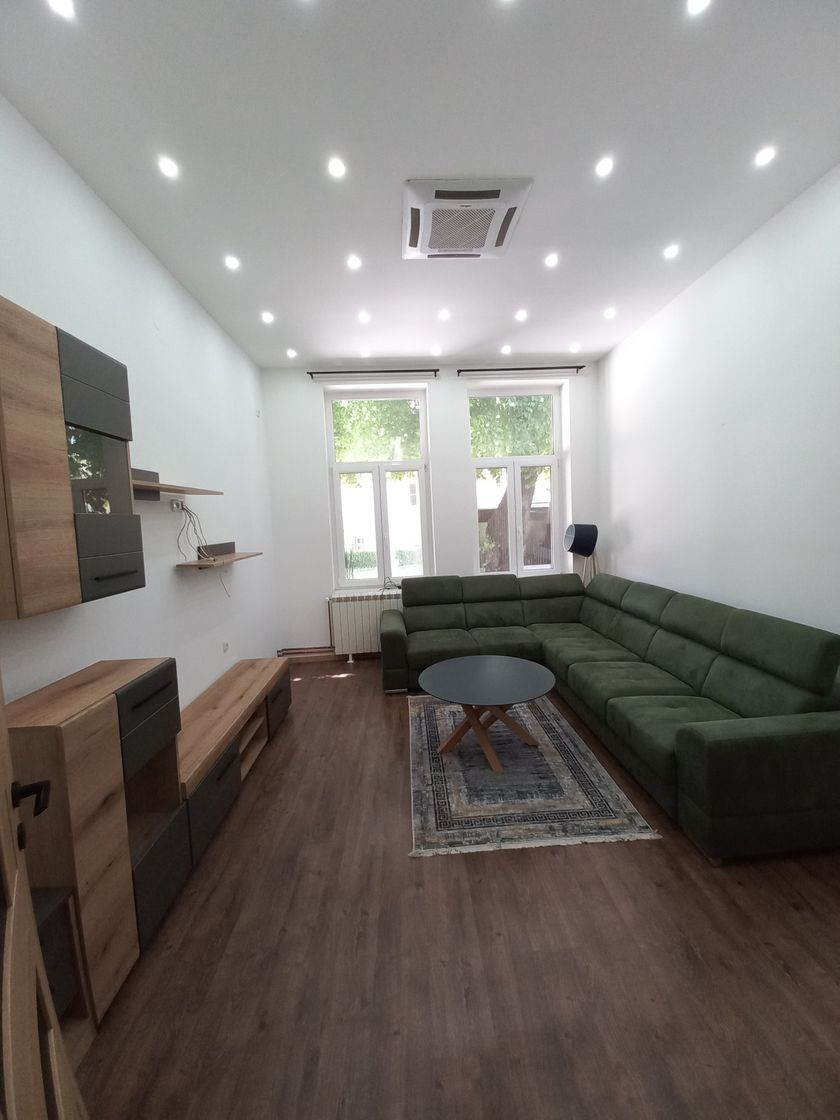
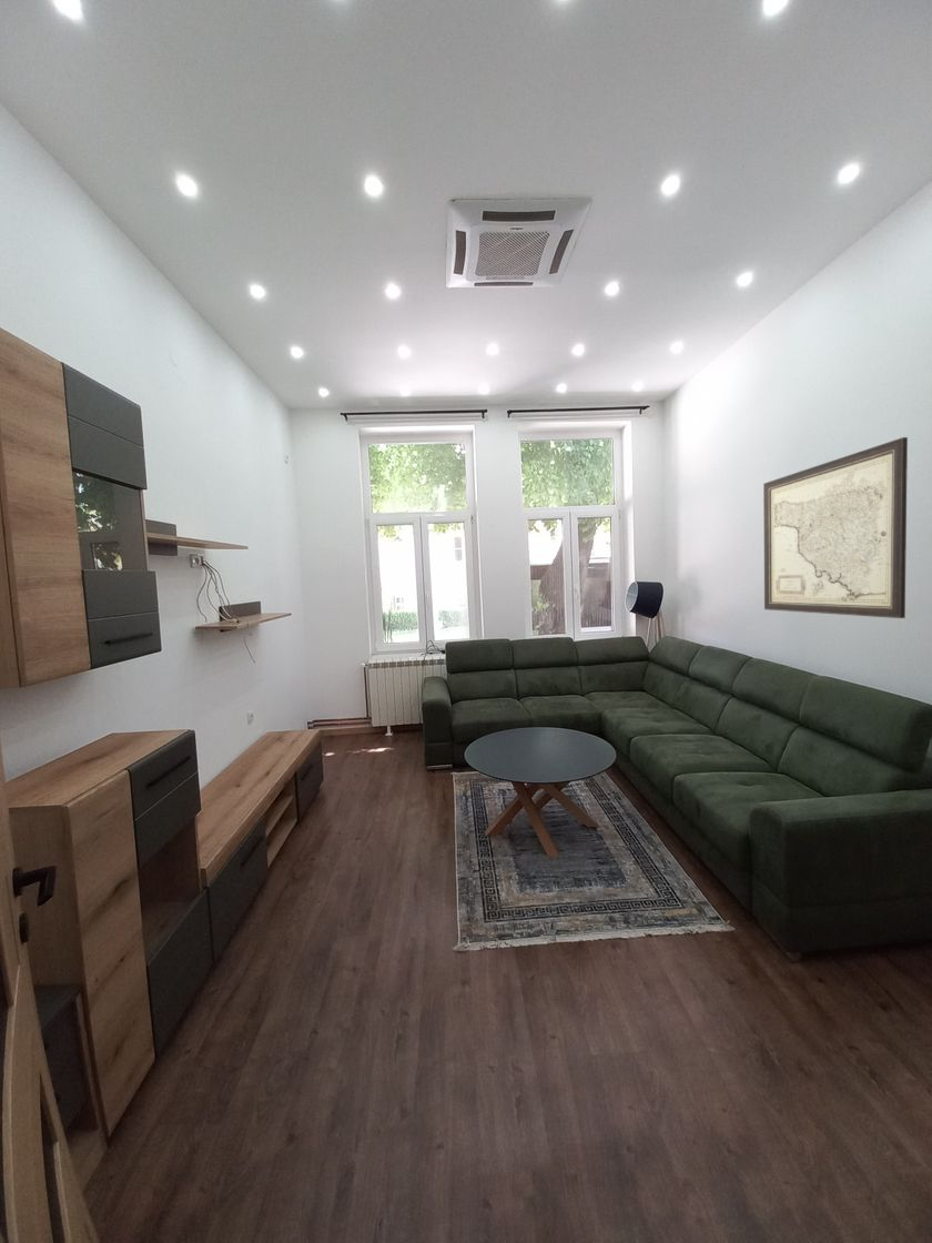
+ wall art [762,436,909,619]
